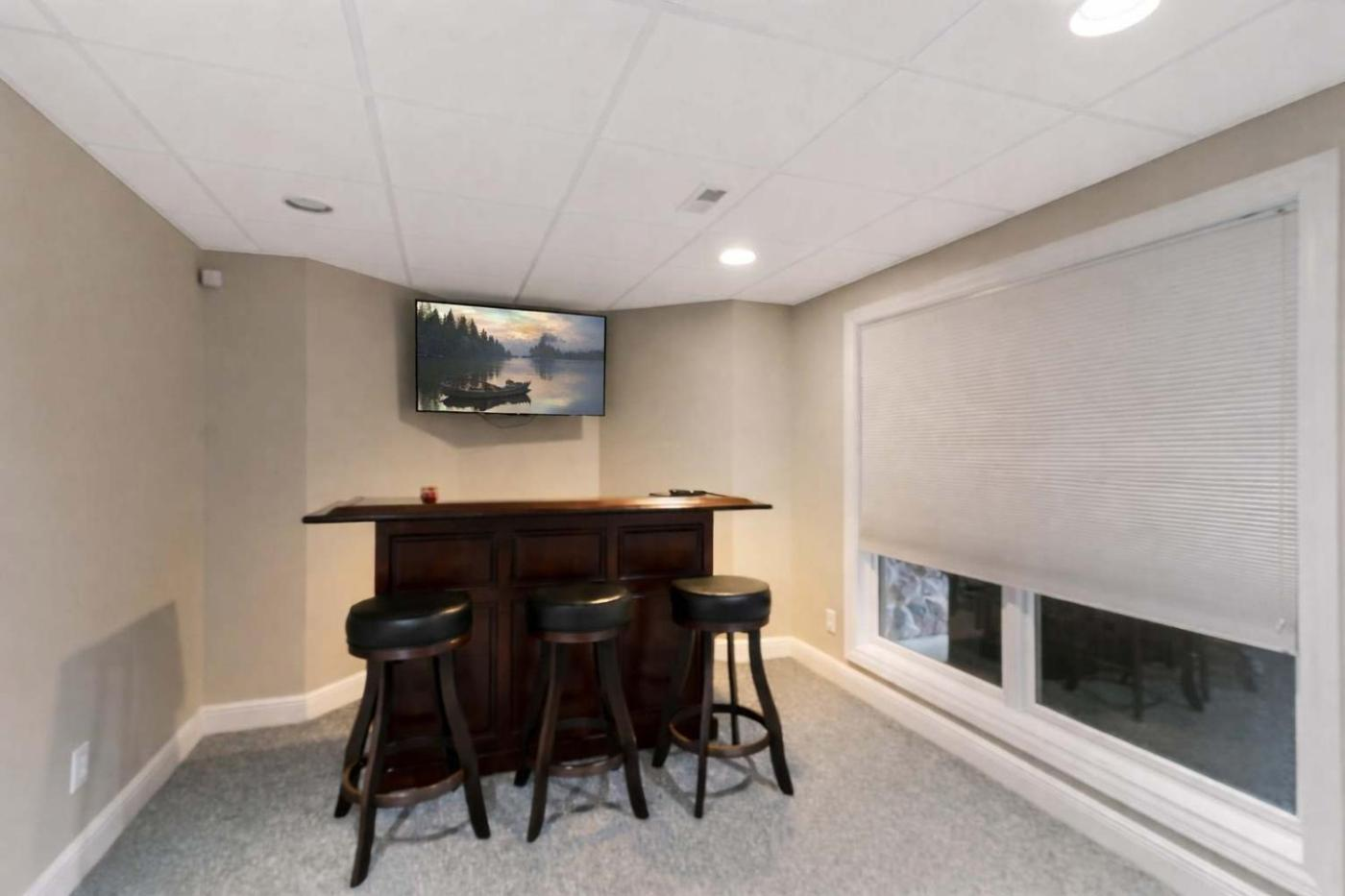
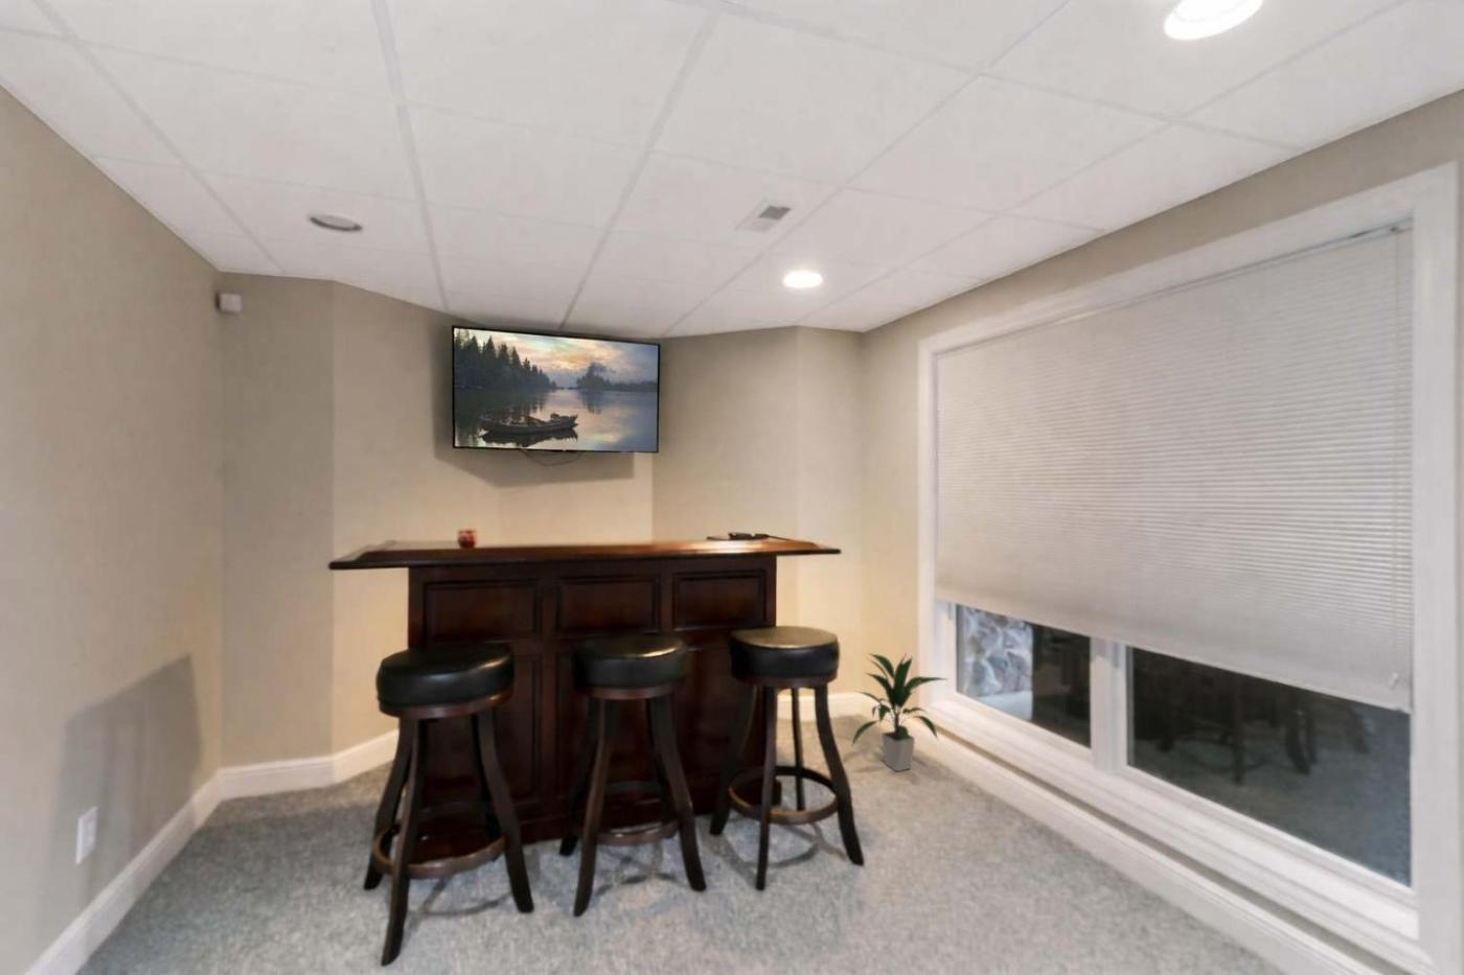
+ indoor plant [850,650,947,773]
